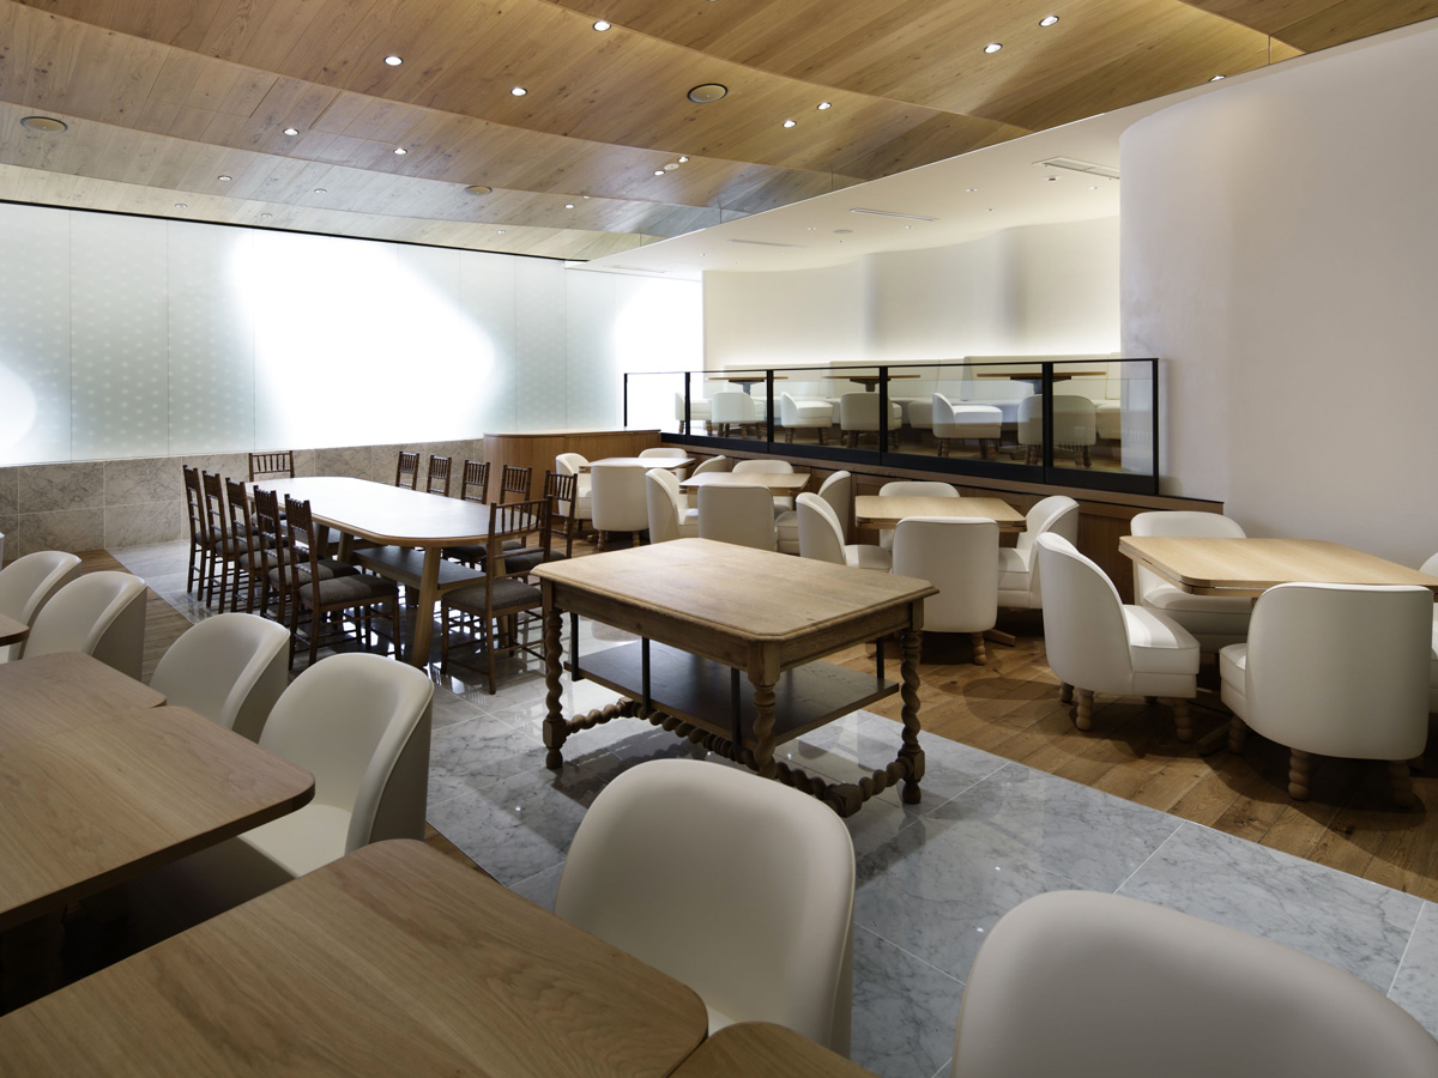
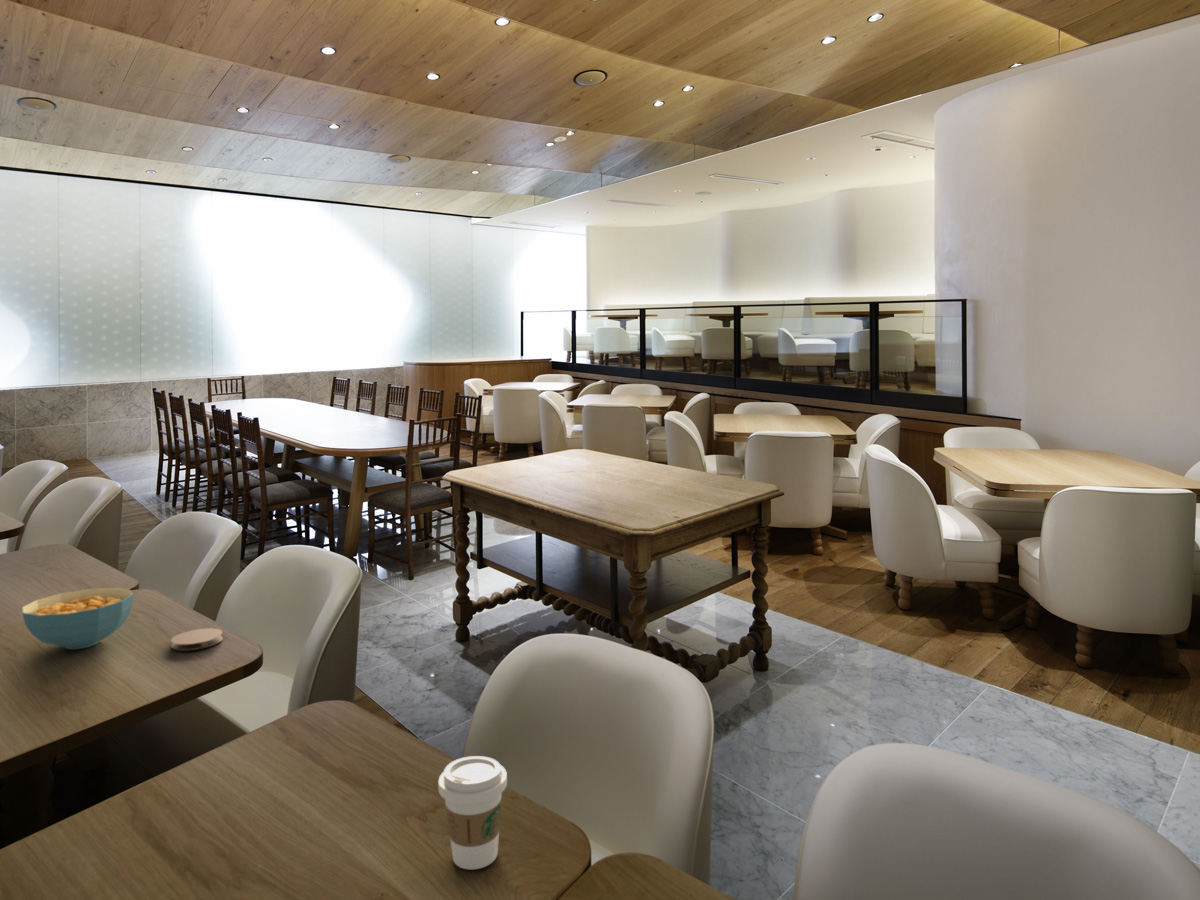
+ cereal bowl [20,587,134,650]
+ coffee cup [437,755,508,871]
+ coaster [170,627,224,652]
